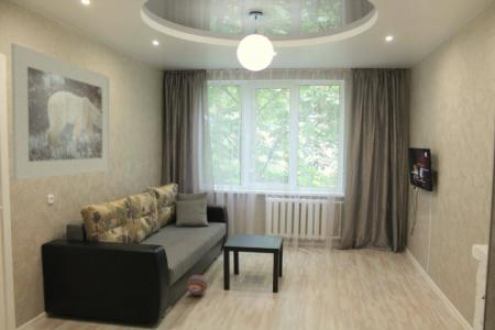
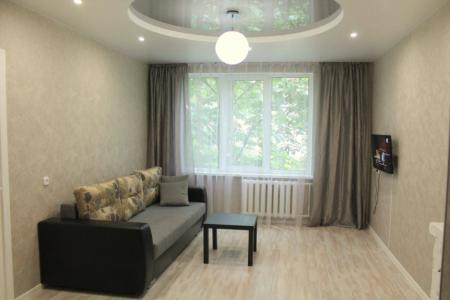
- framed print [10,42,111,182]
- decorative ball [186,273,208,296]
